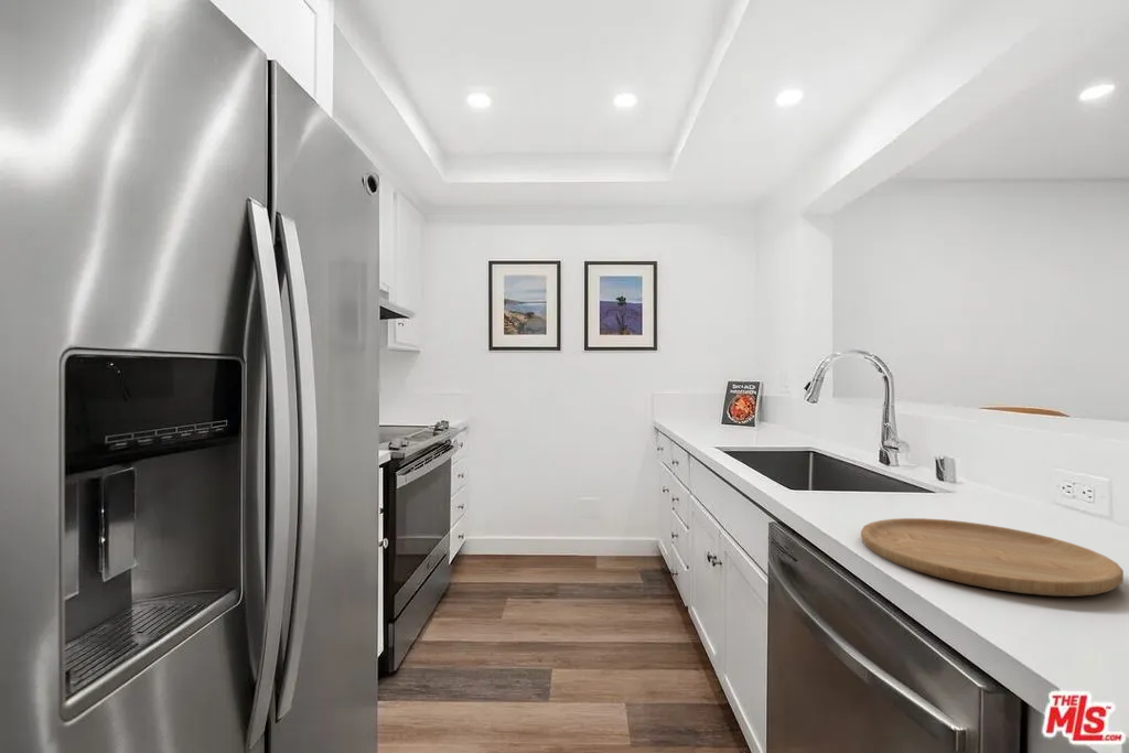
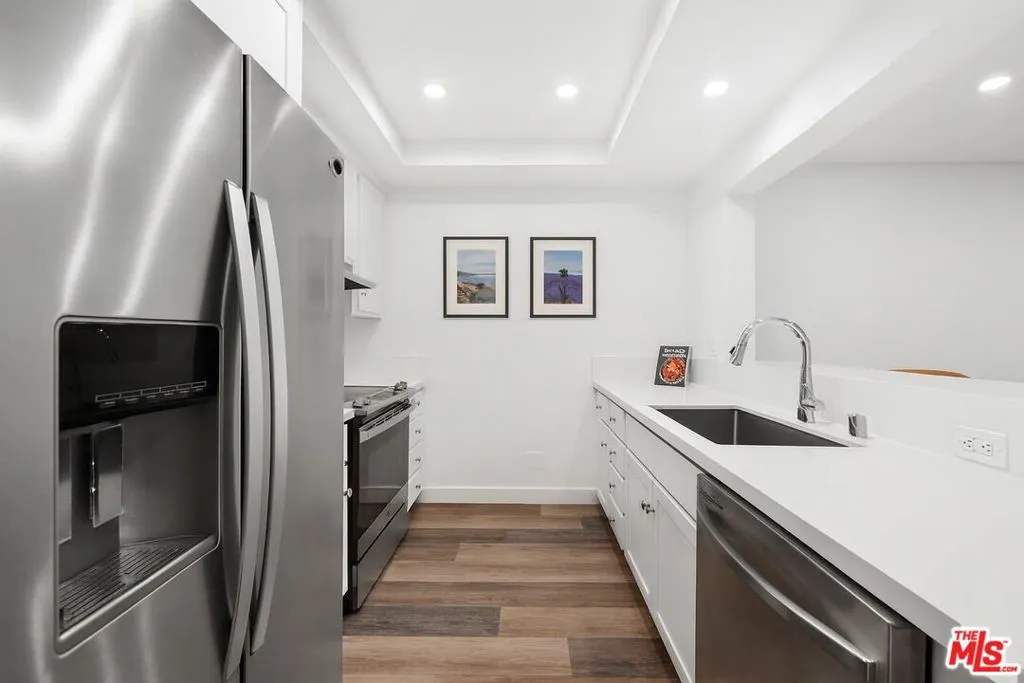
- cutting board [860,517,1125,598]
